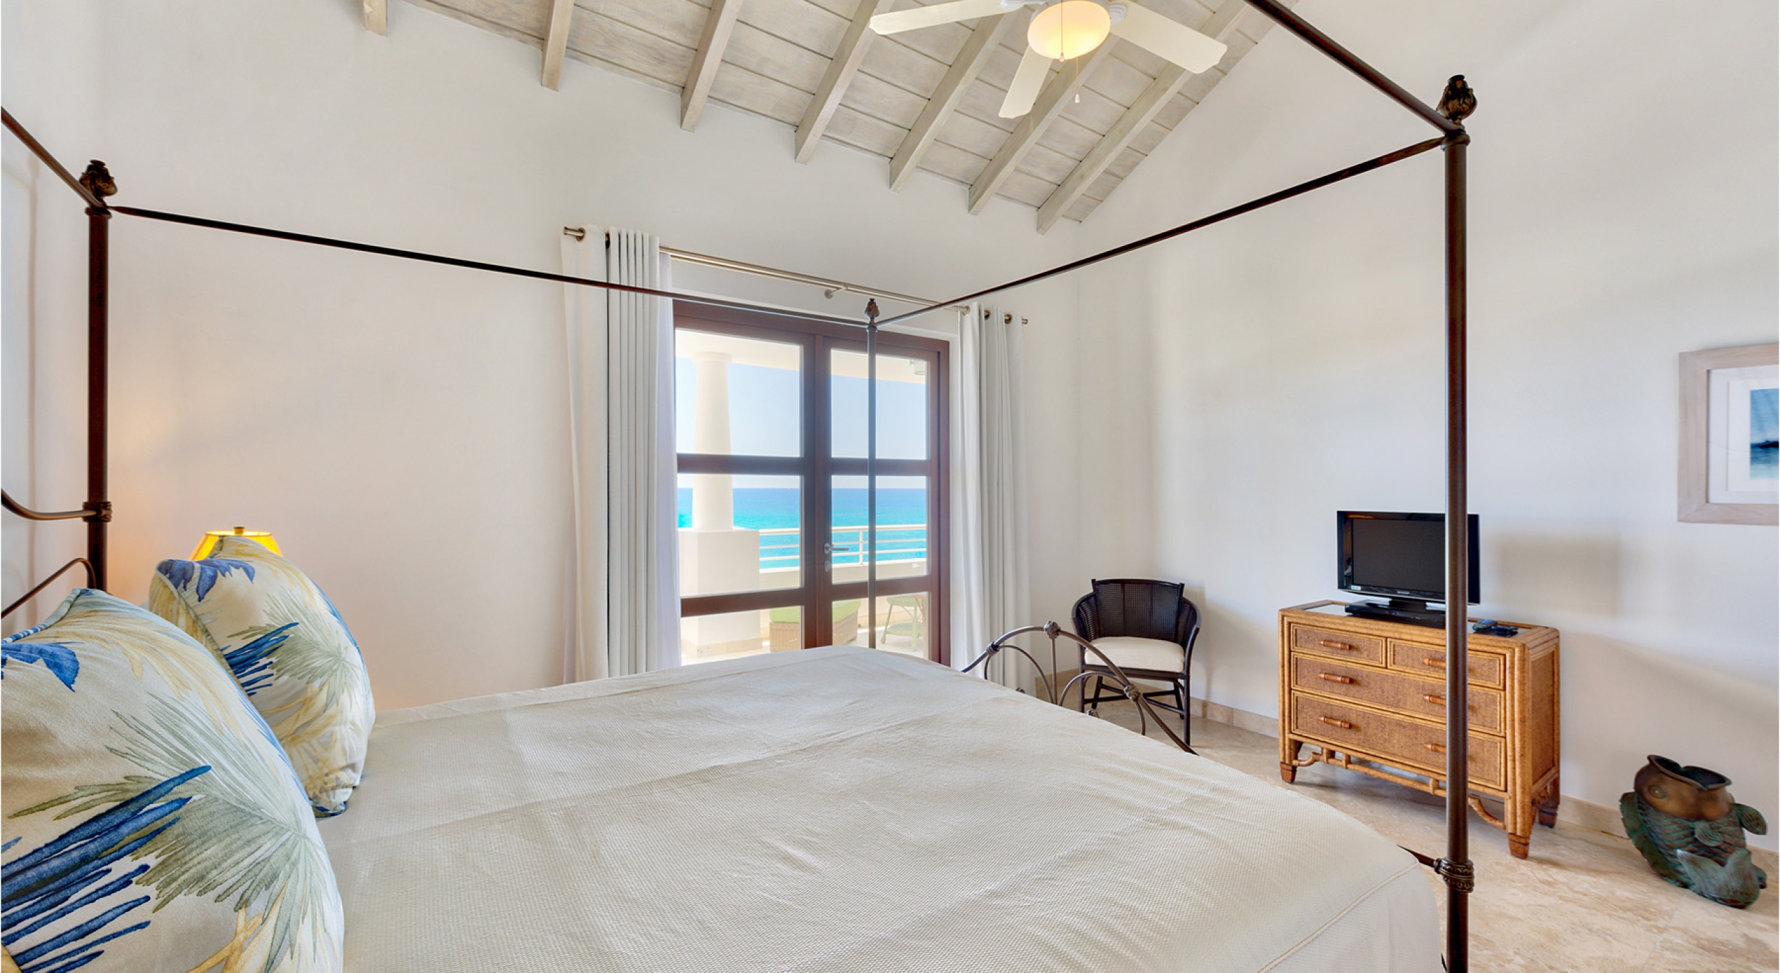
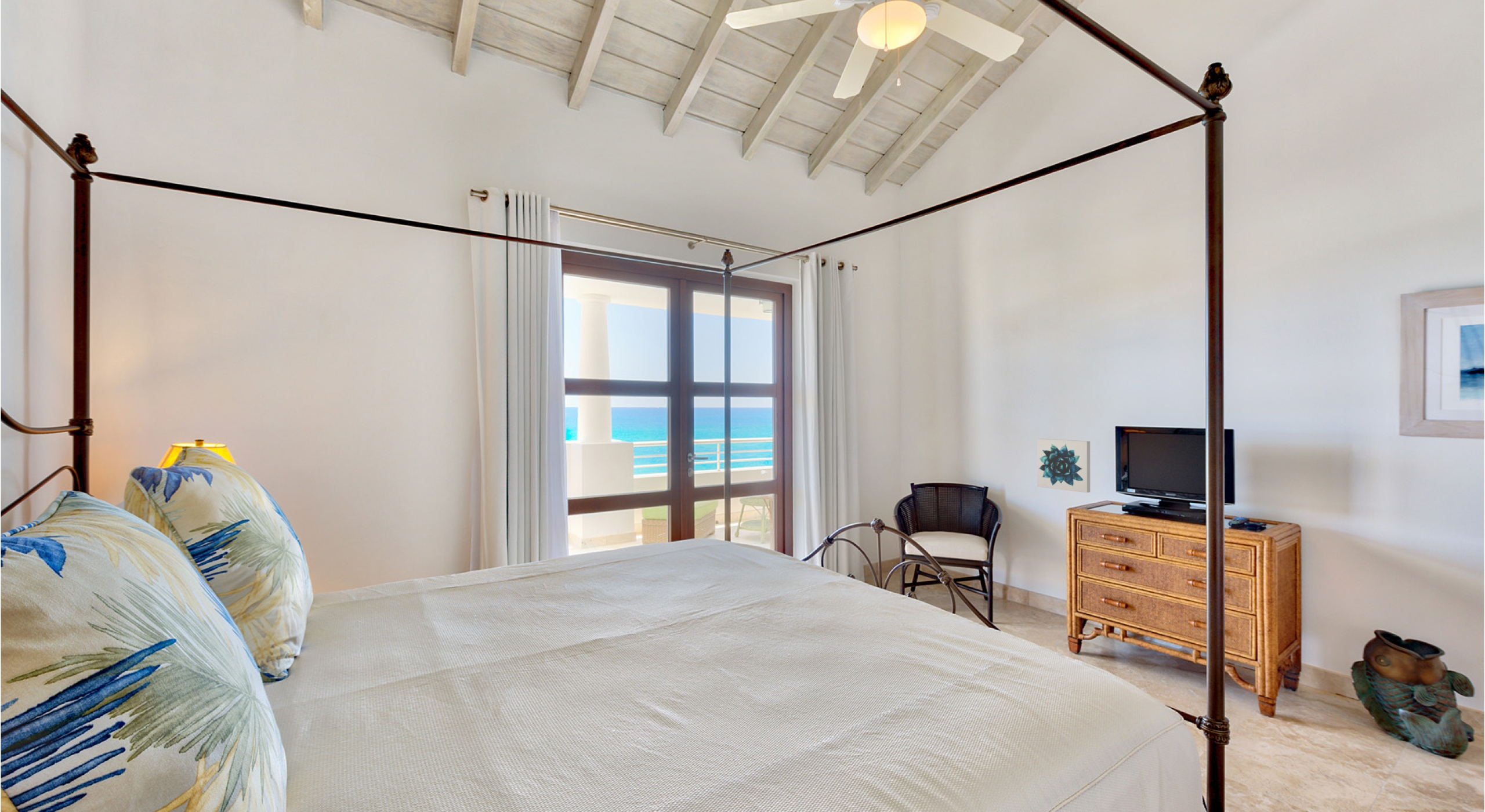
+ wall art [1037,438,1091,493]
